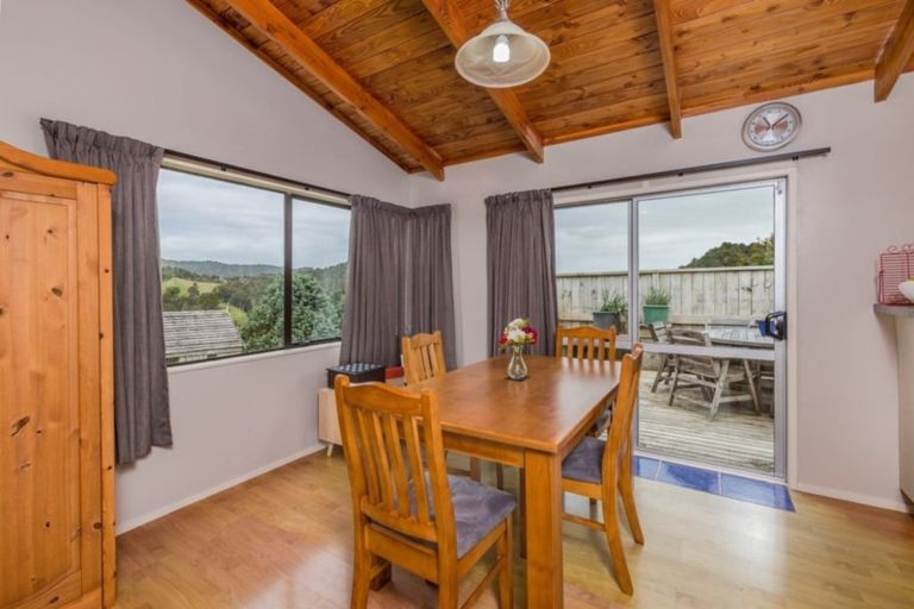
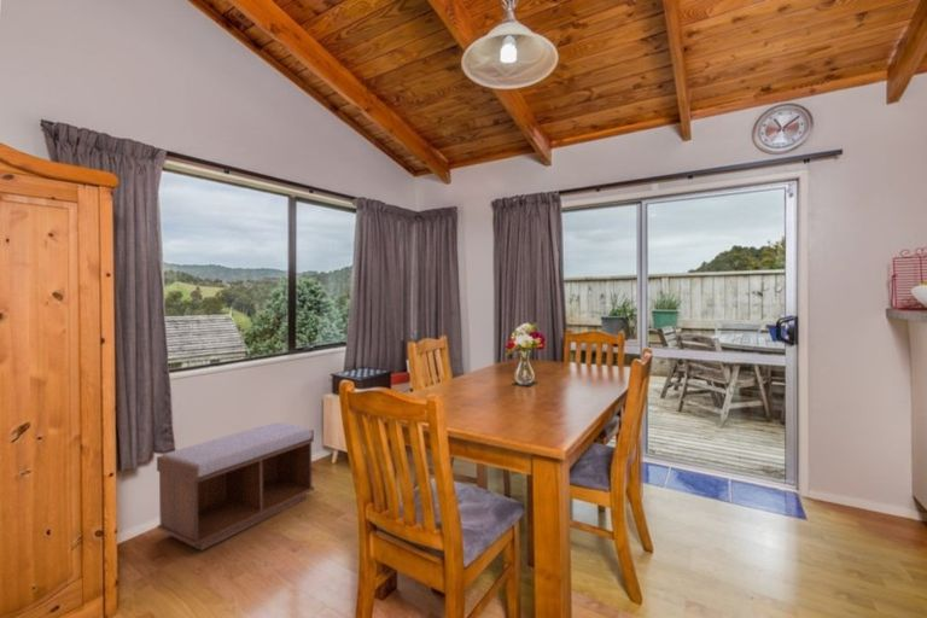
+ bench [156,421,315,552]
